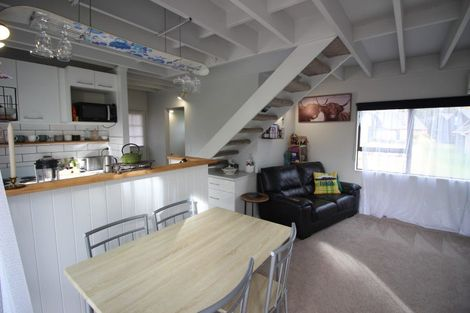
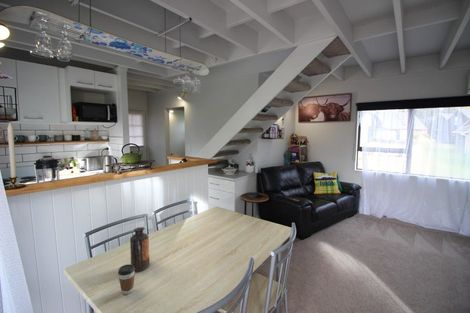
+ bottle [129,226,151,272]
+ coffee cup [117,263,136,295]
